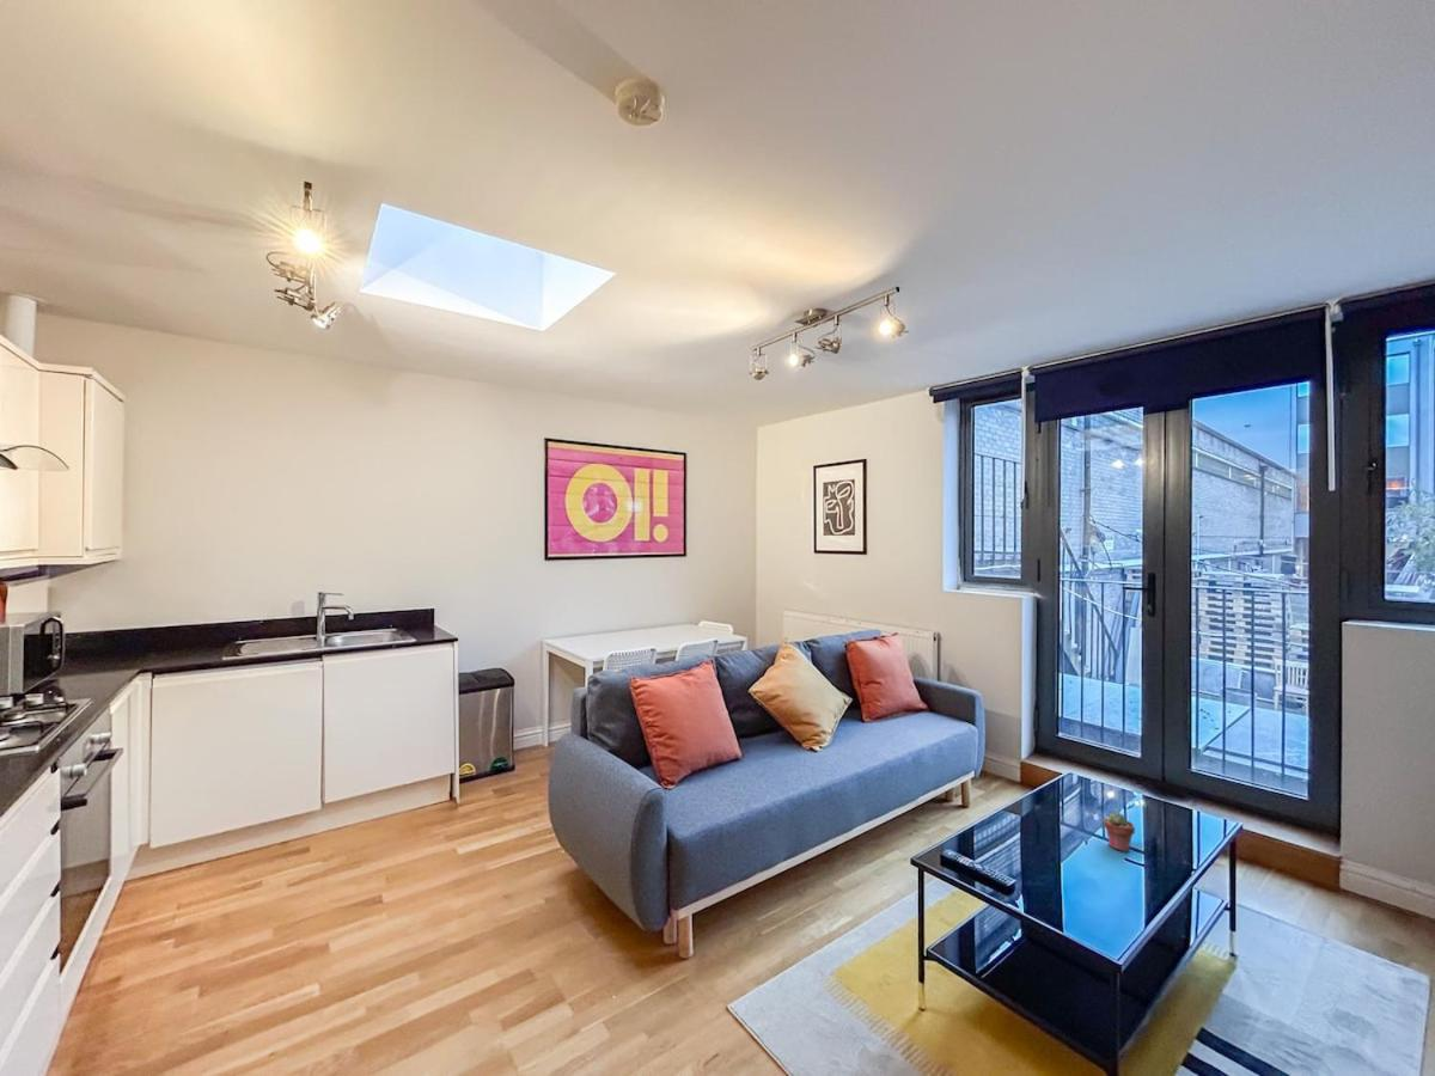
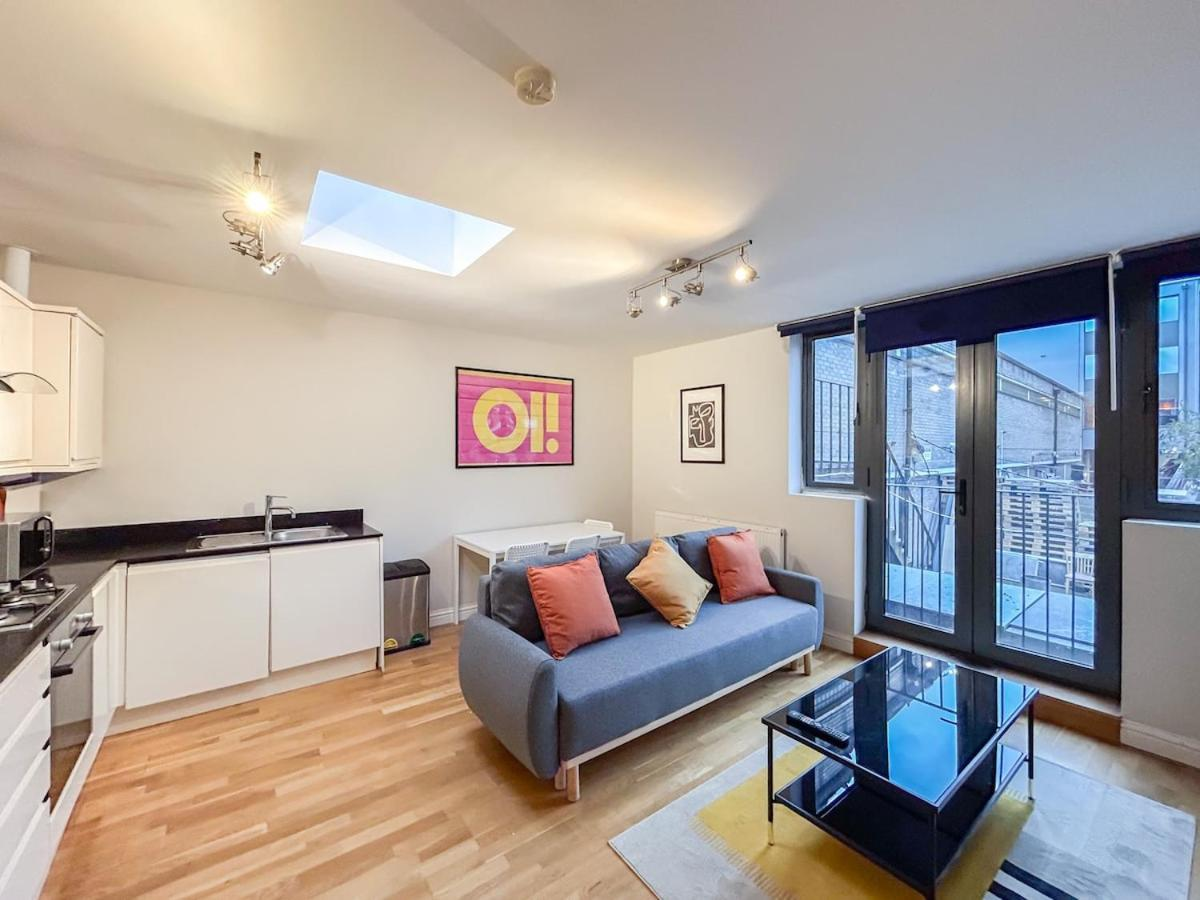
- potted succulent [1103,811,1136,854]
